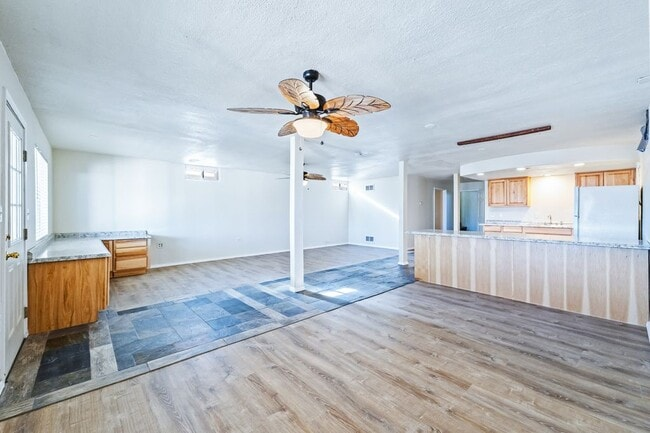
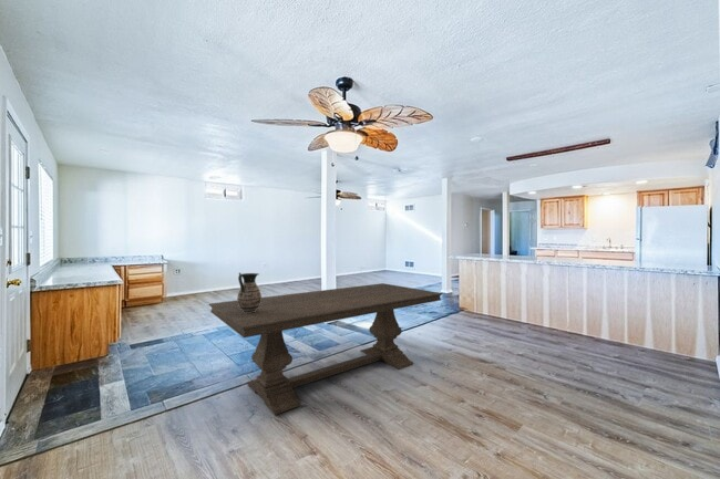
+ dining table [208,282,444,416]
+ ceramic jug [236,272,263,313]
